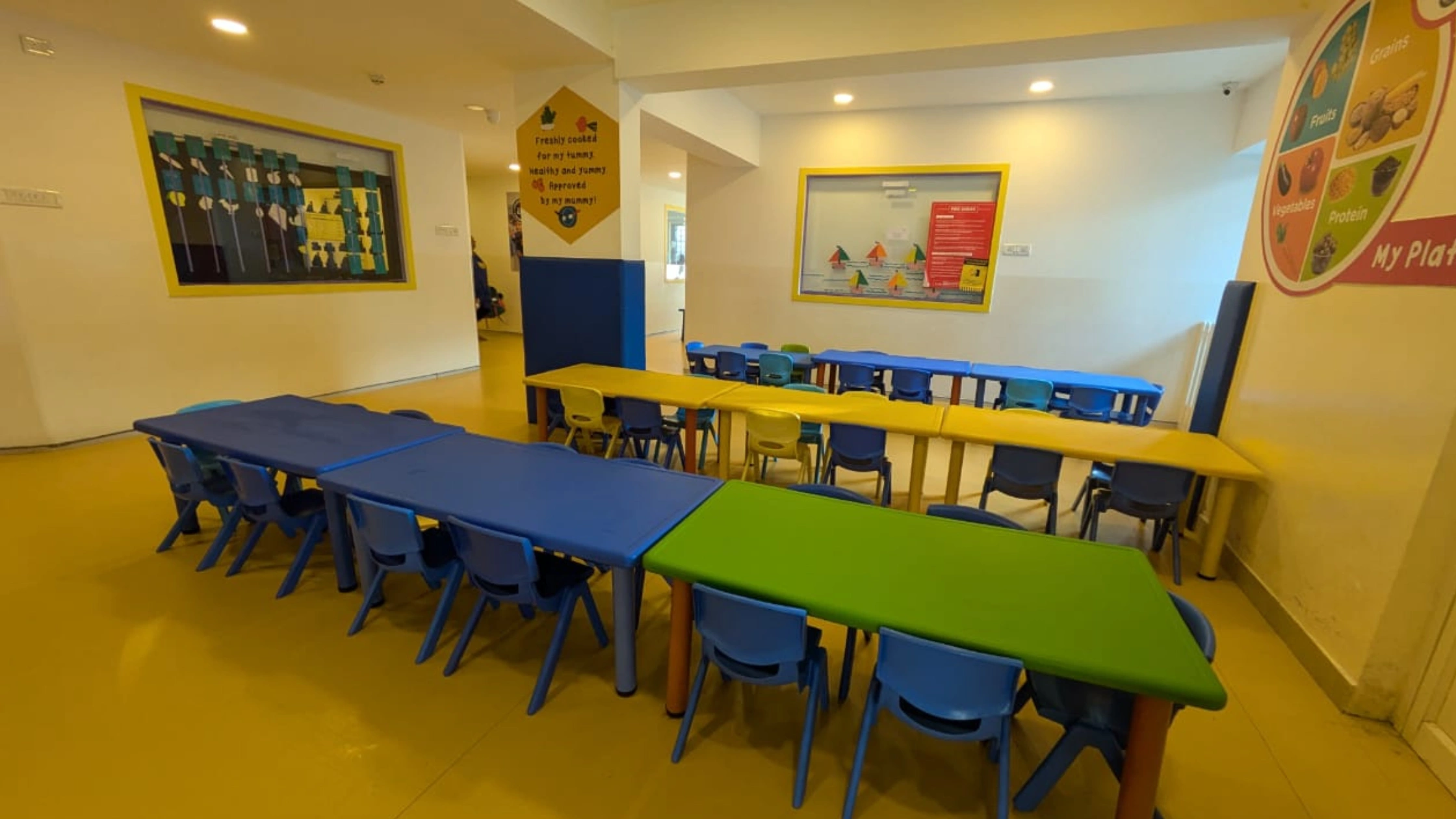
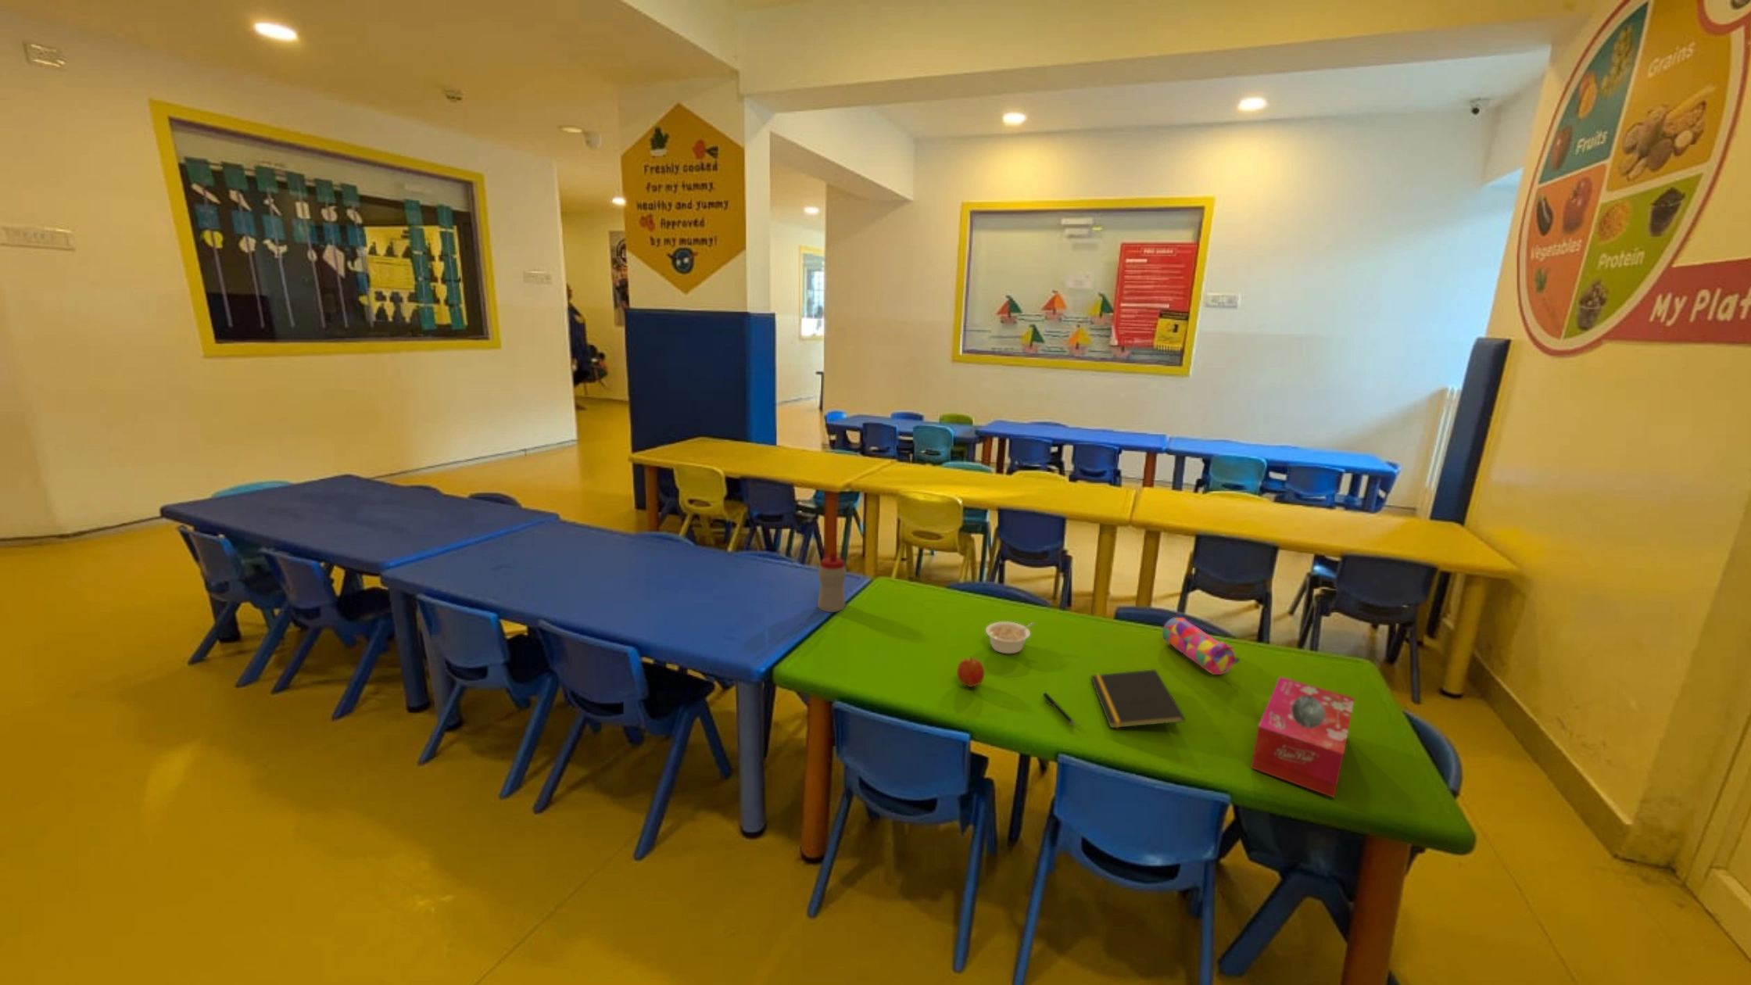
+ pencil case [1162,617,1241,676]
+ legume [985,621,1037,654]
+ notepad [1090,669,1186,729]
+ pen [1041,692,1075,726]
+ sippy cup [817,553,848,613]
+ fruit [956,655,986,688]
+ tissue box [1250,676,1355,799]
